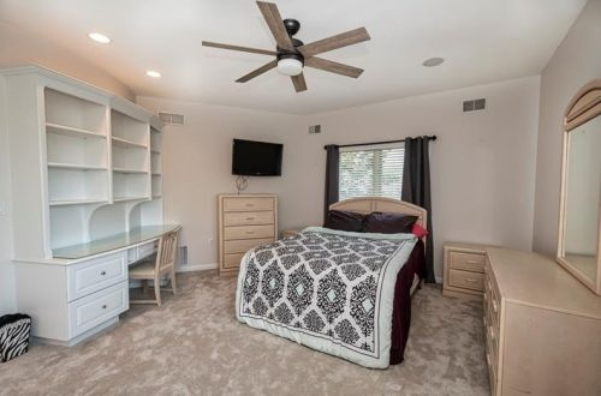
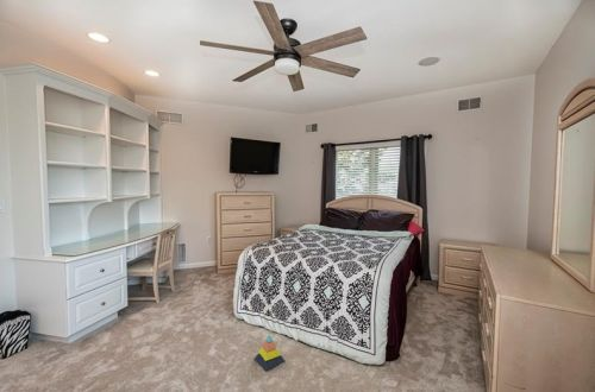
+ stacking toy [253,334,286,372]
